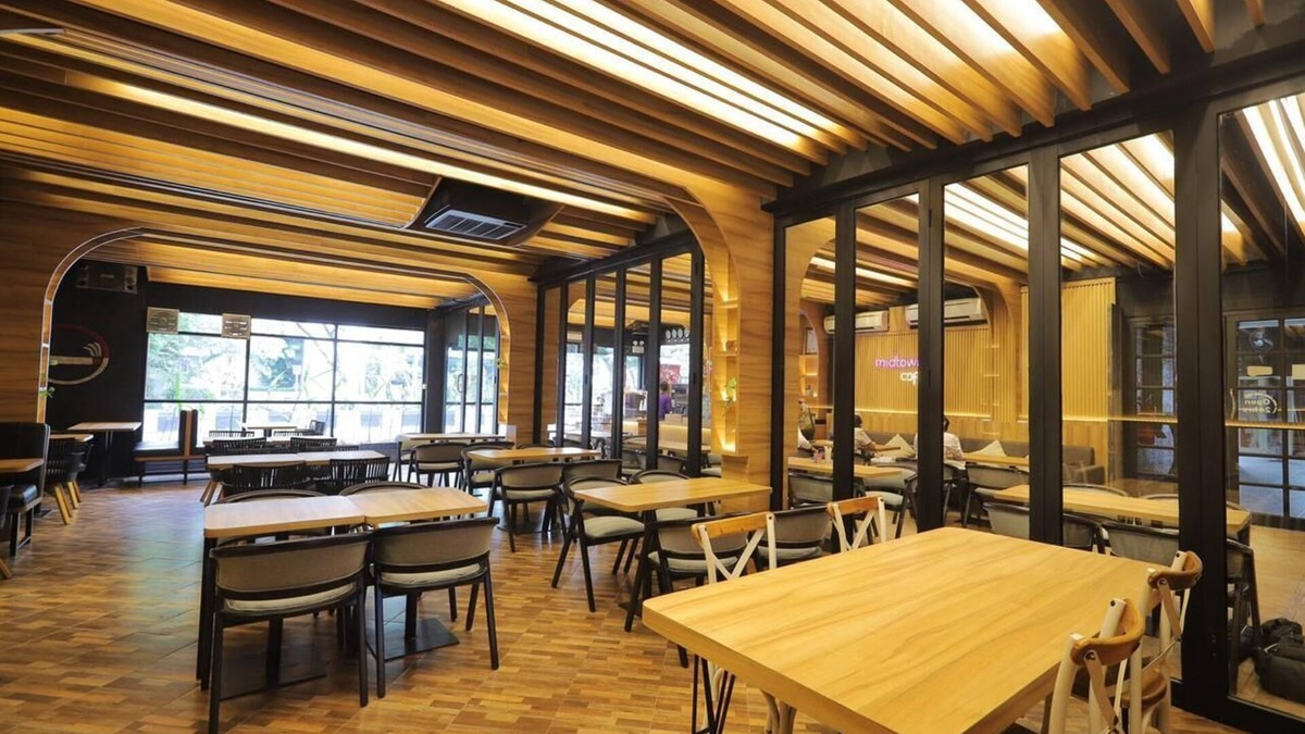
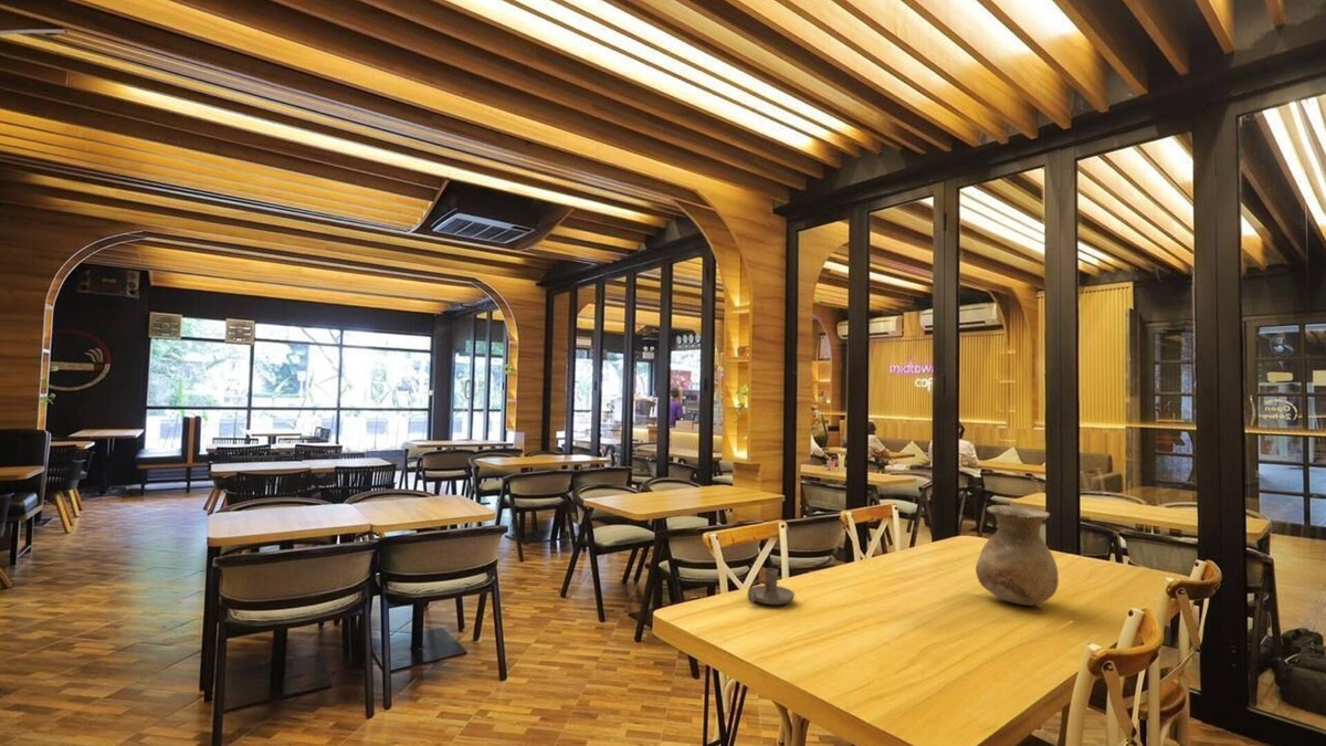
+ candle holder [747,567,796,606]
+ vase [975,504,1060,607]
